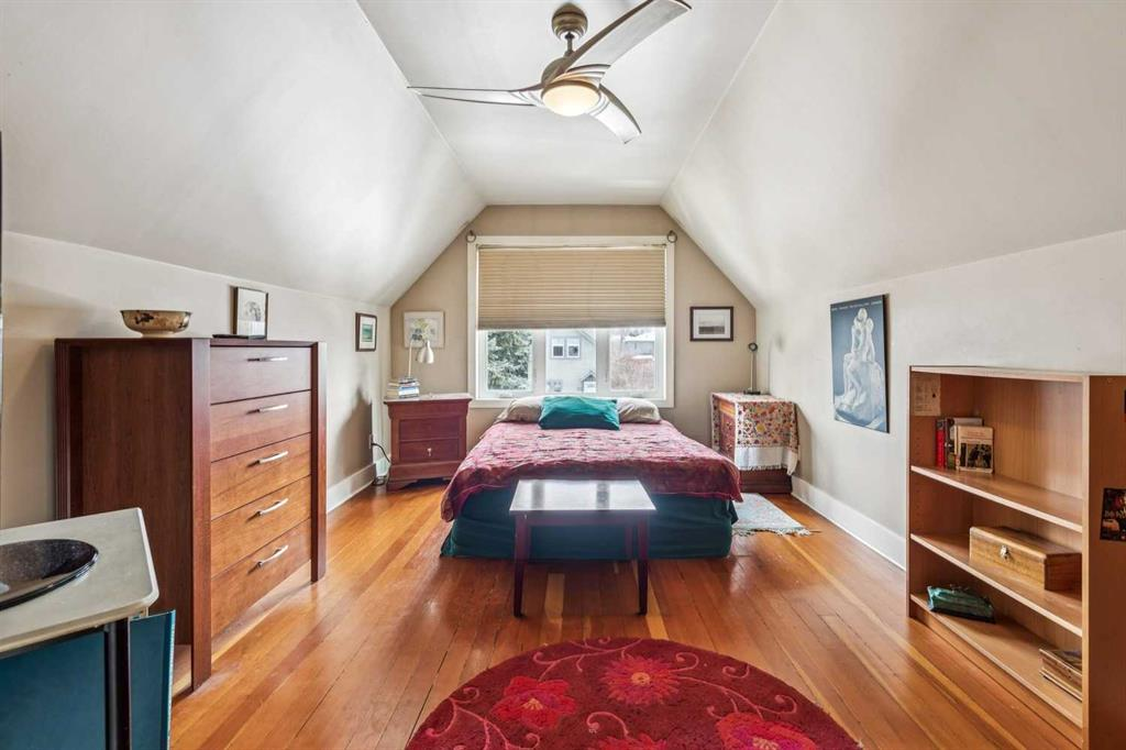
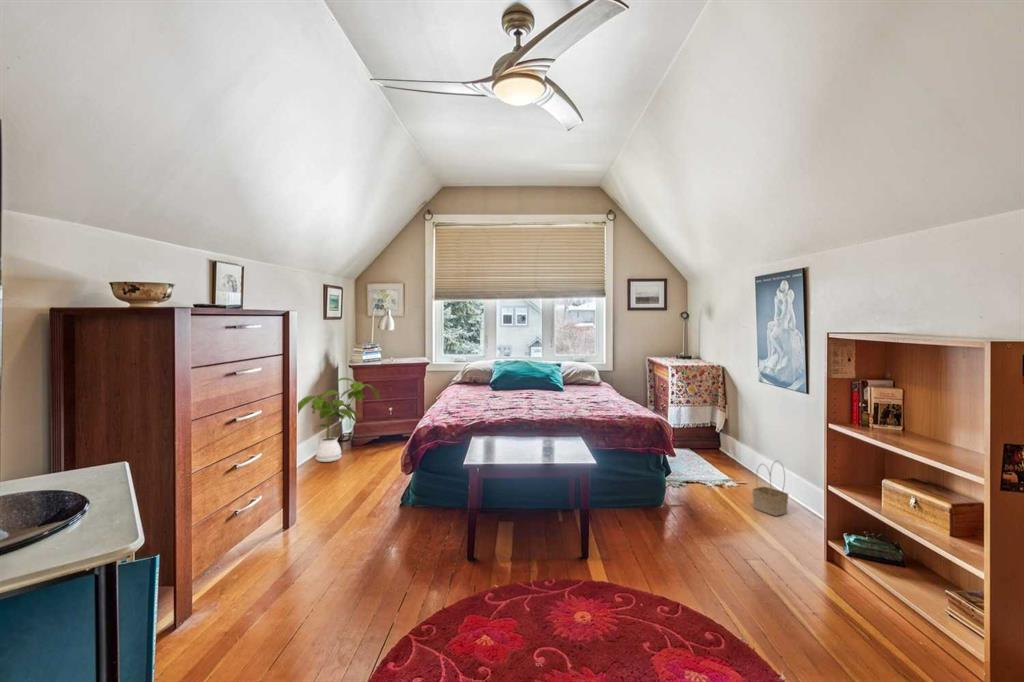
+ basket [751,460,789,517]
+ house plant [297,377,380,463]
